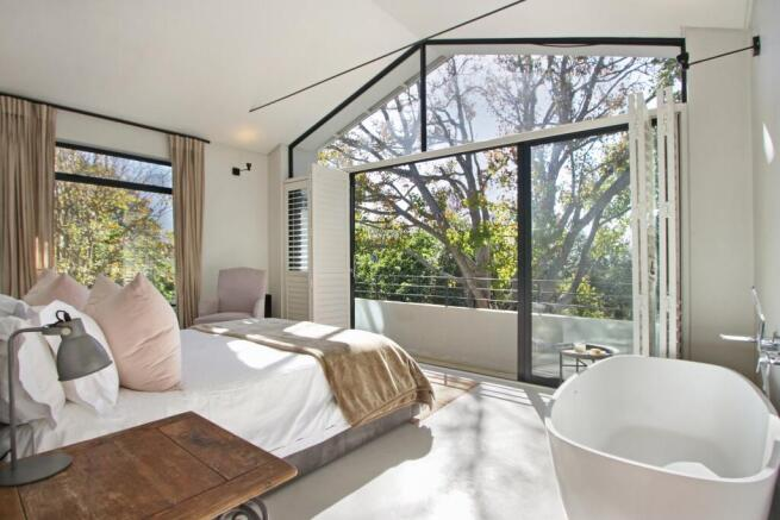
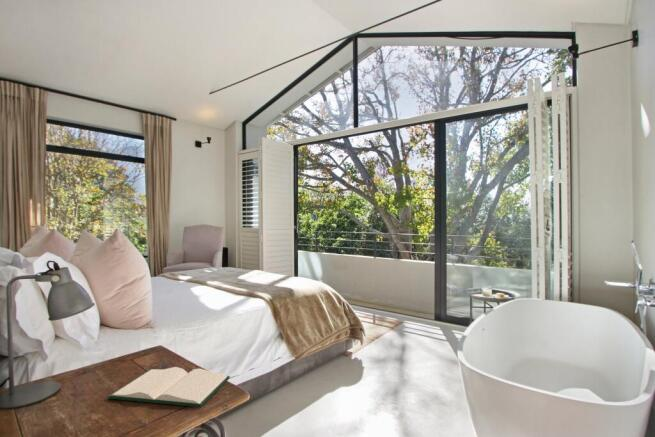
+ hardback book [107,366,231,408]
